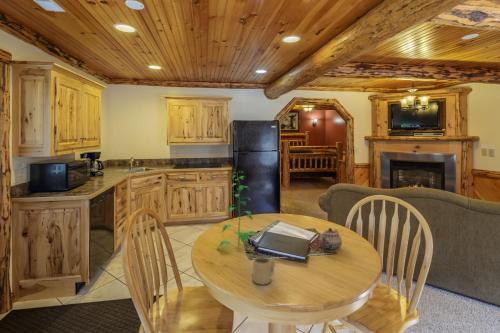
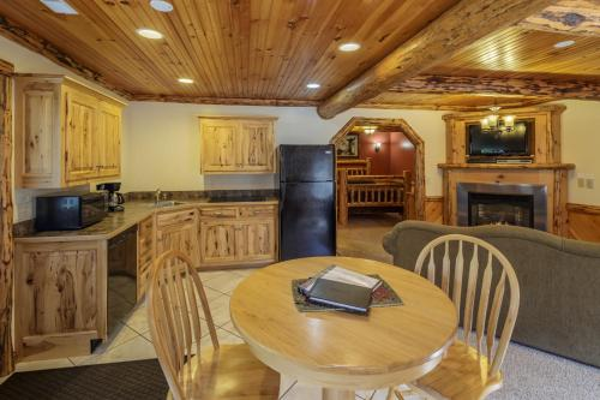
- teapot [318,227,343,253]
- cup [252,256,276,286]
- plant [216,169,259,250]
